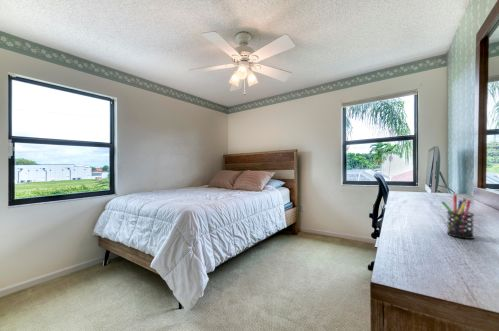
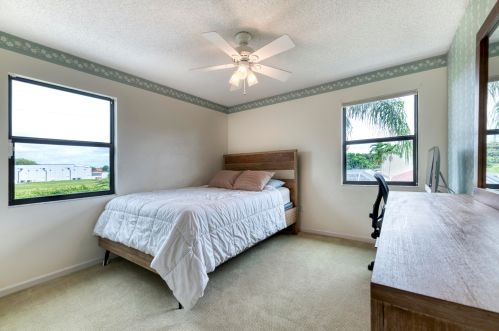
- pen holder [440,194,475,240]
